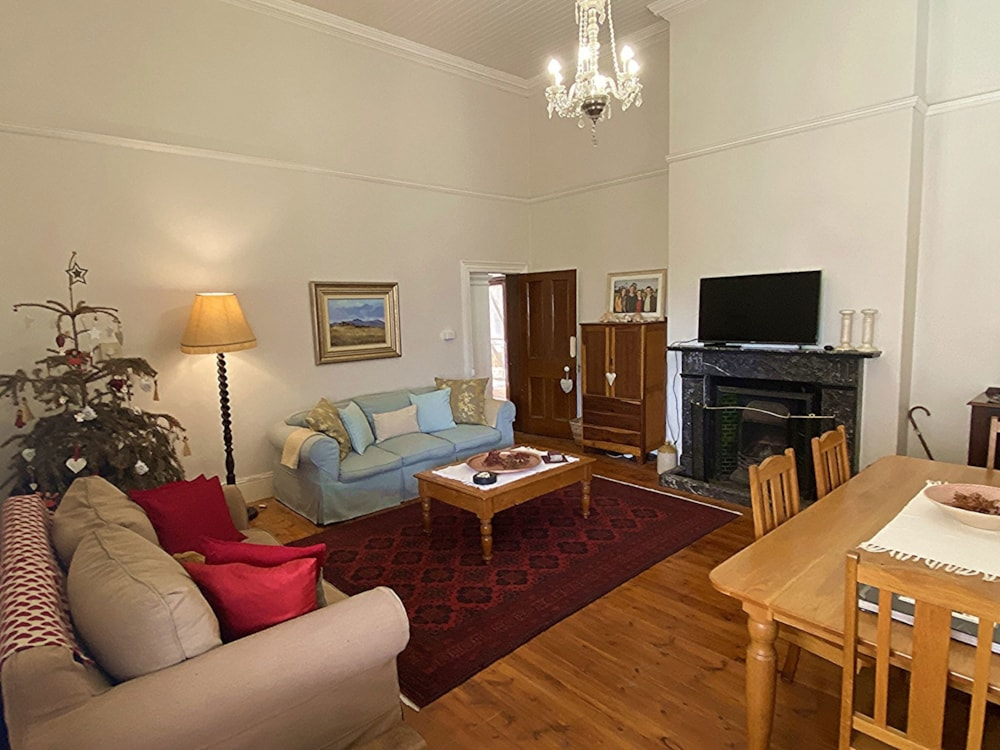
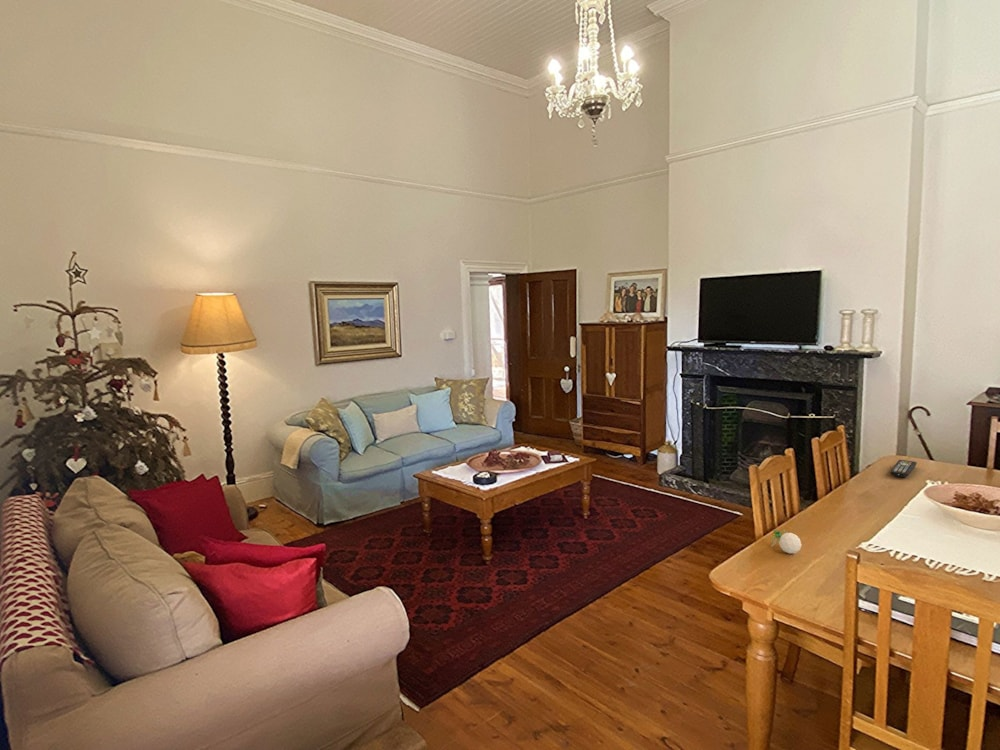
+ remote control [889,459,918,478]
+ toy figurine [769,529,802,554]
